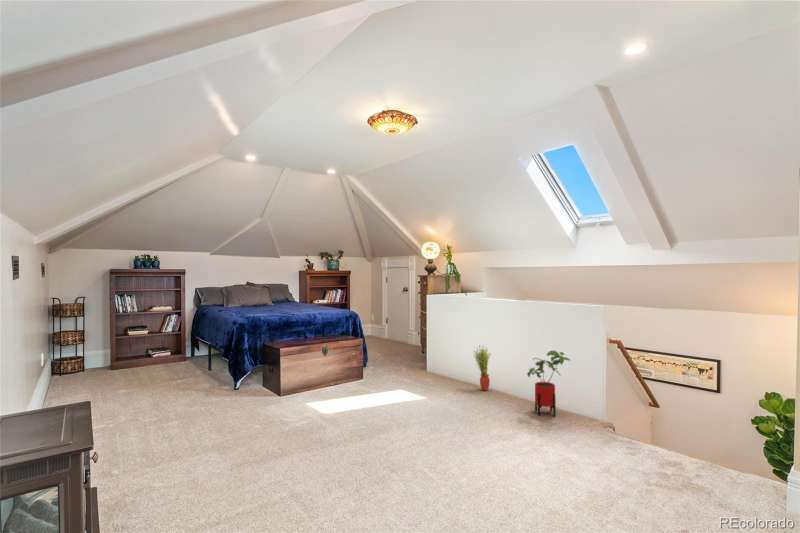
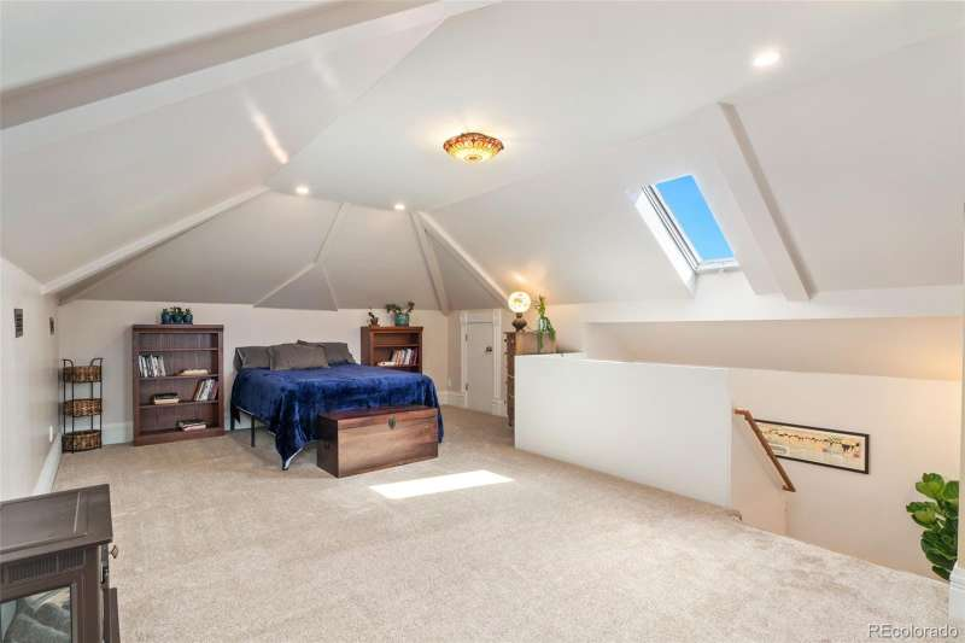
- potted plant [472,344,492,392]
- house plant [526,349,571,417]
